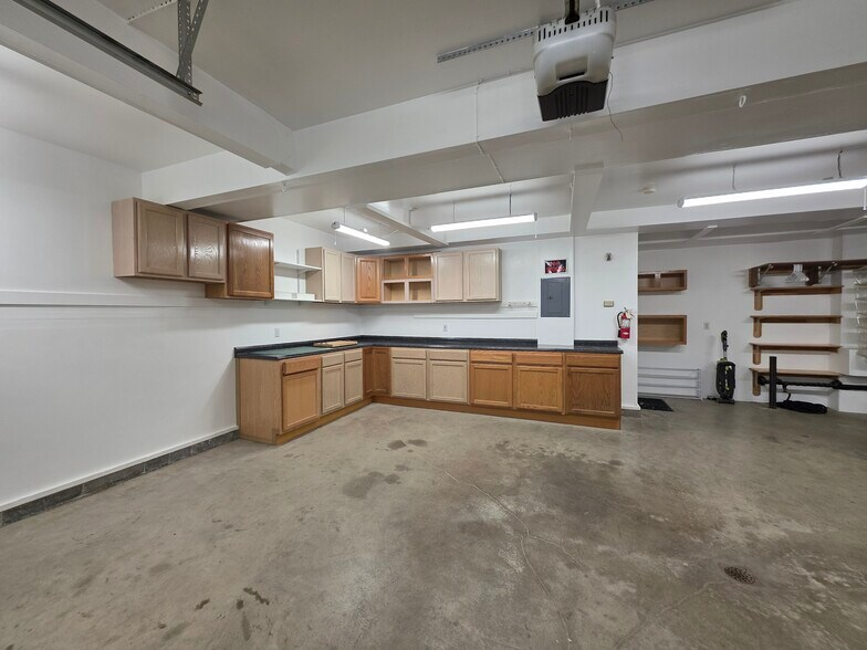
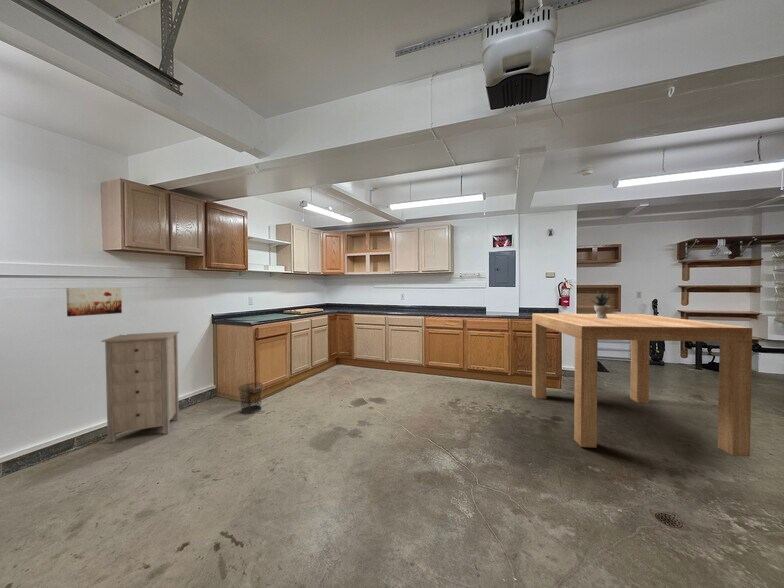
+ table [531,313,753,458]
+ storage cabinet [101,331,180,444]
+ wall art [65,287,123,318]
+ potted plant [589,290,612,318]
+ waste bin [237,382,264,415]
